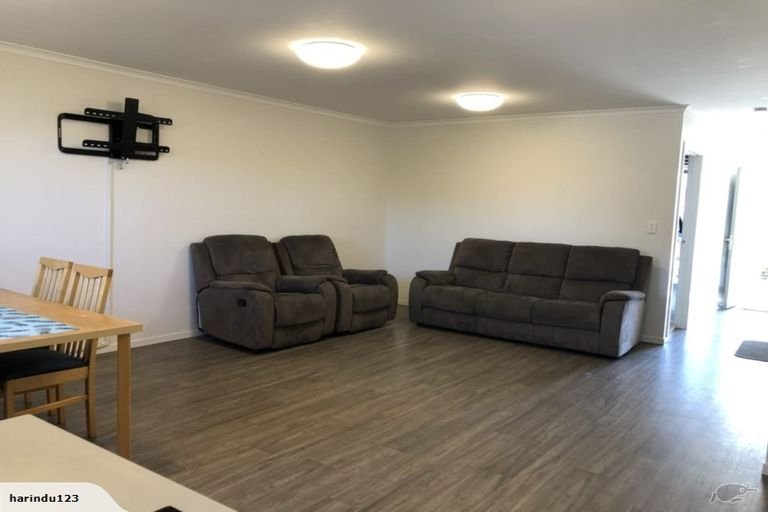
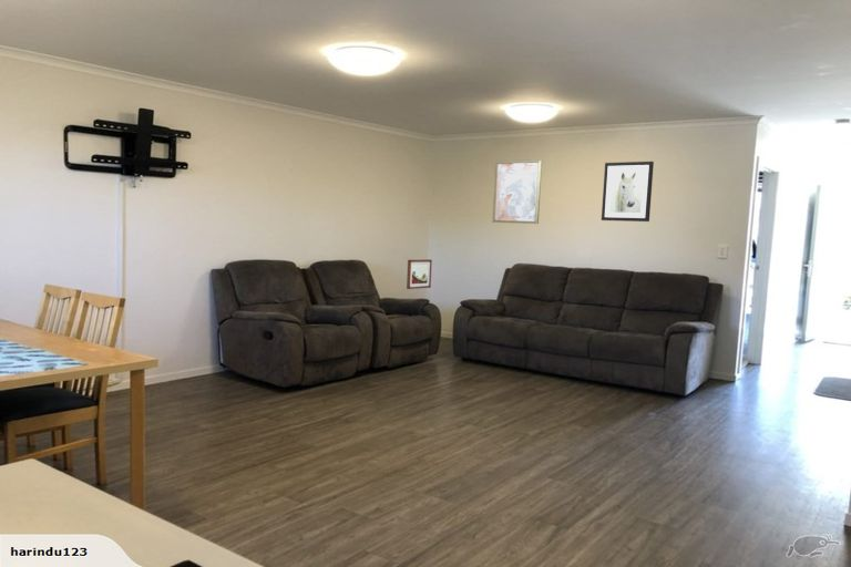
+ wall art [491,158,543,225]
+ wall art [406,258,433,290]
+ wall art [601,161,655,223]
